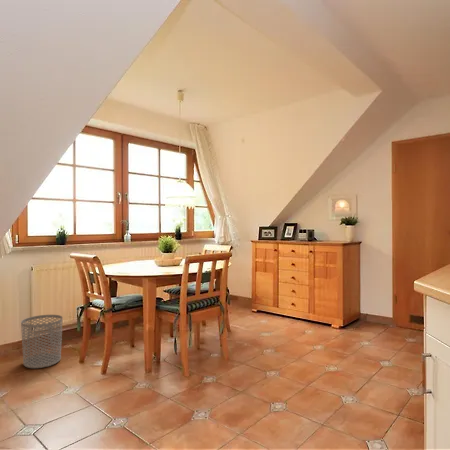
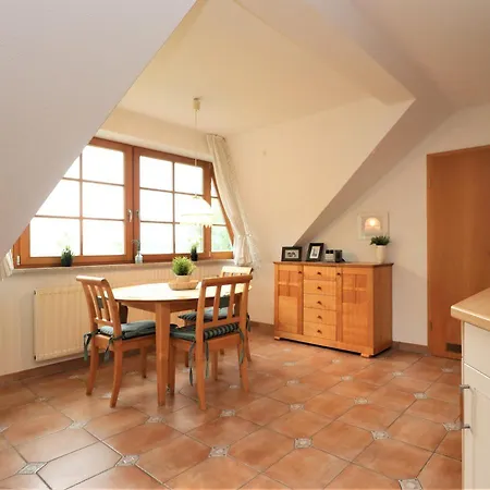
- waste bin [20,314,63,369]
